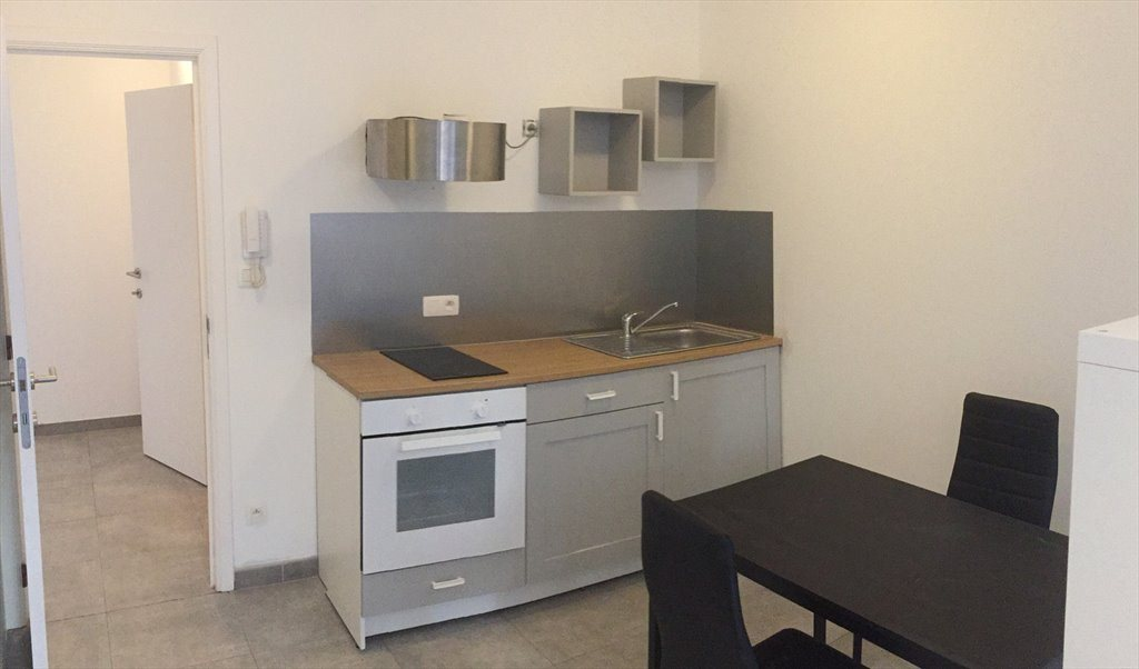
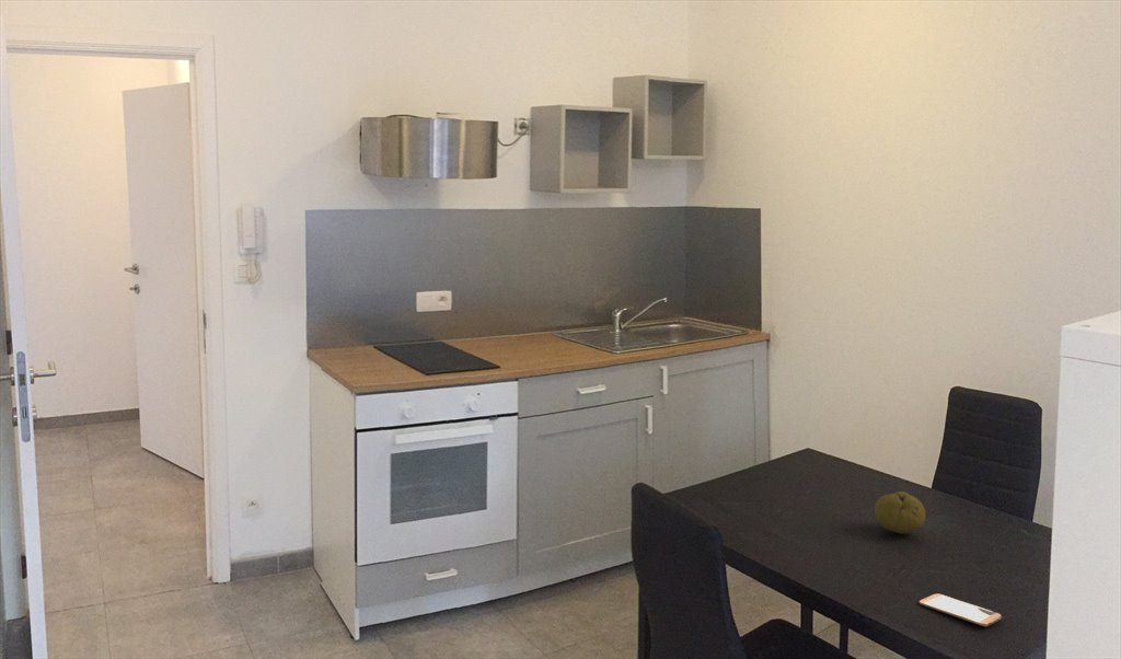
+ fruit [874,490,926,535]
+ smartphone [918,592,1003,627]
